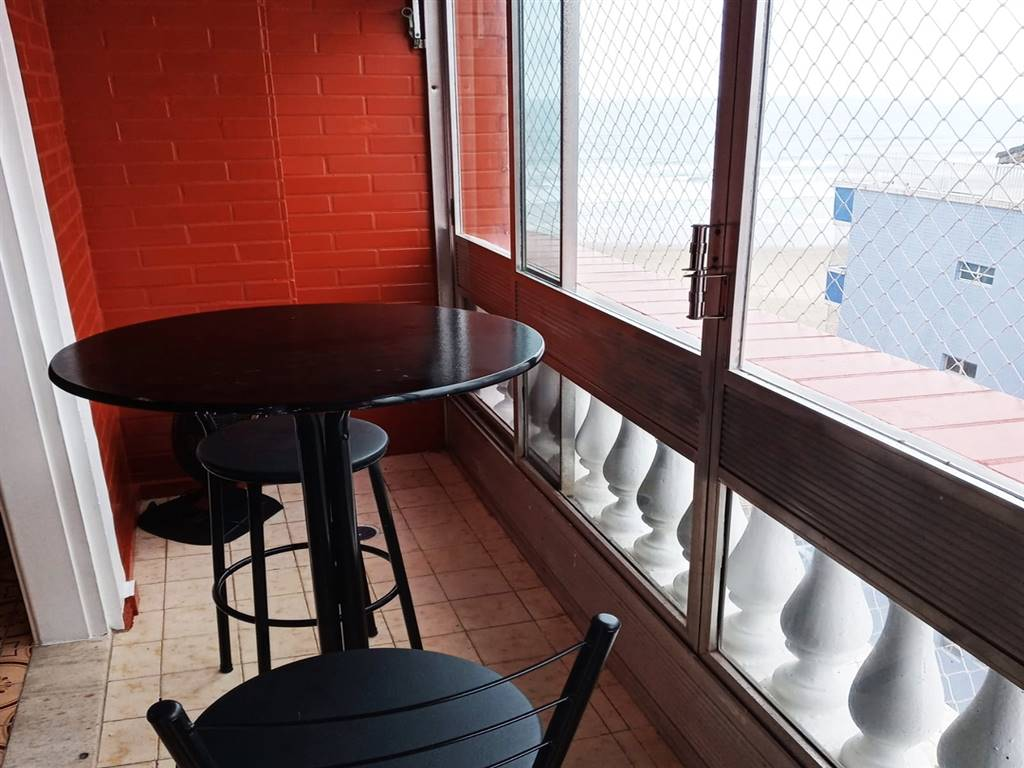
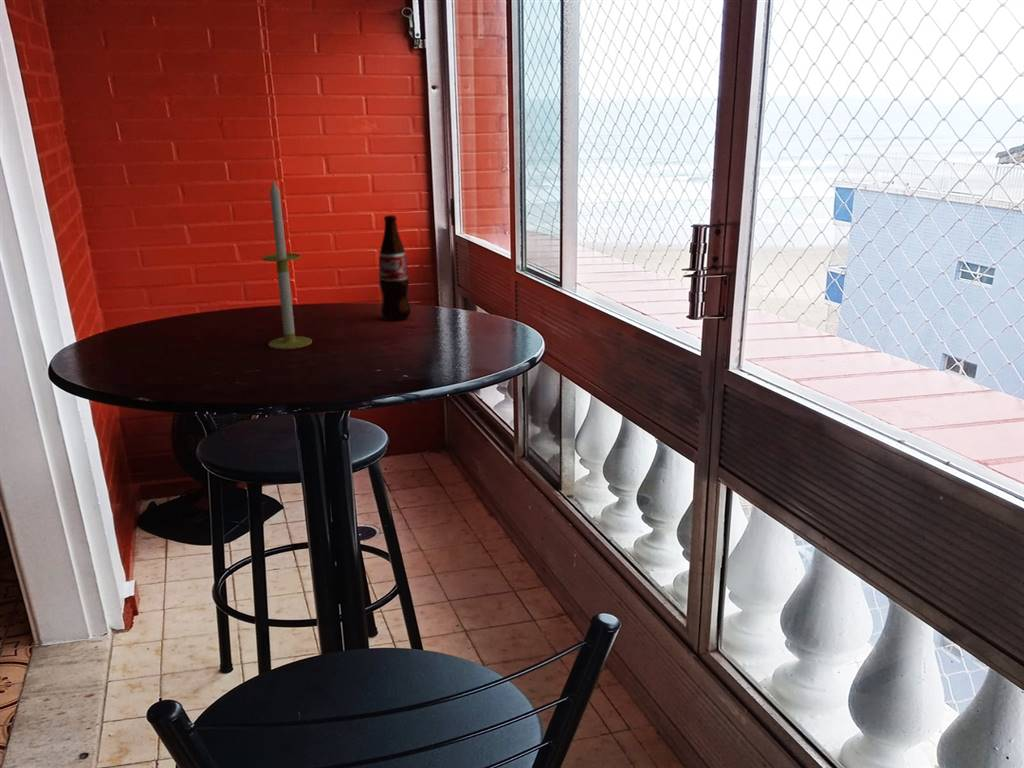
+ bottle [378,214,412,321]
+ candle [261,178,313,350]
